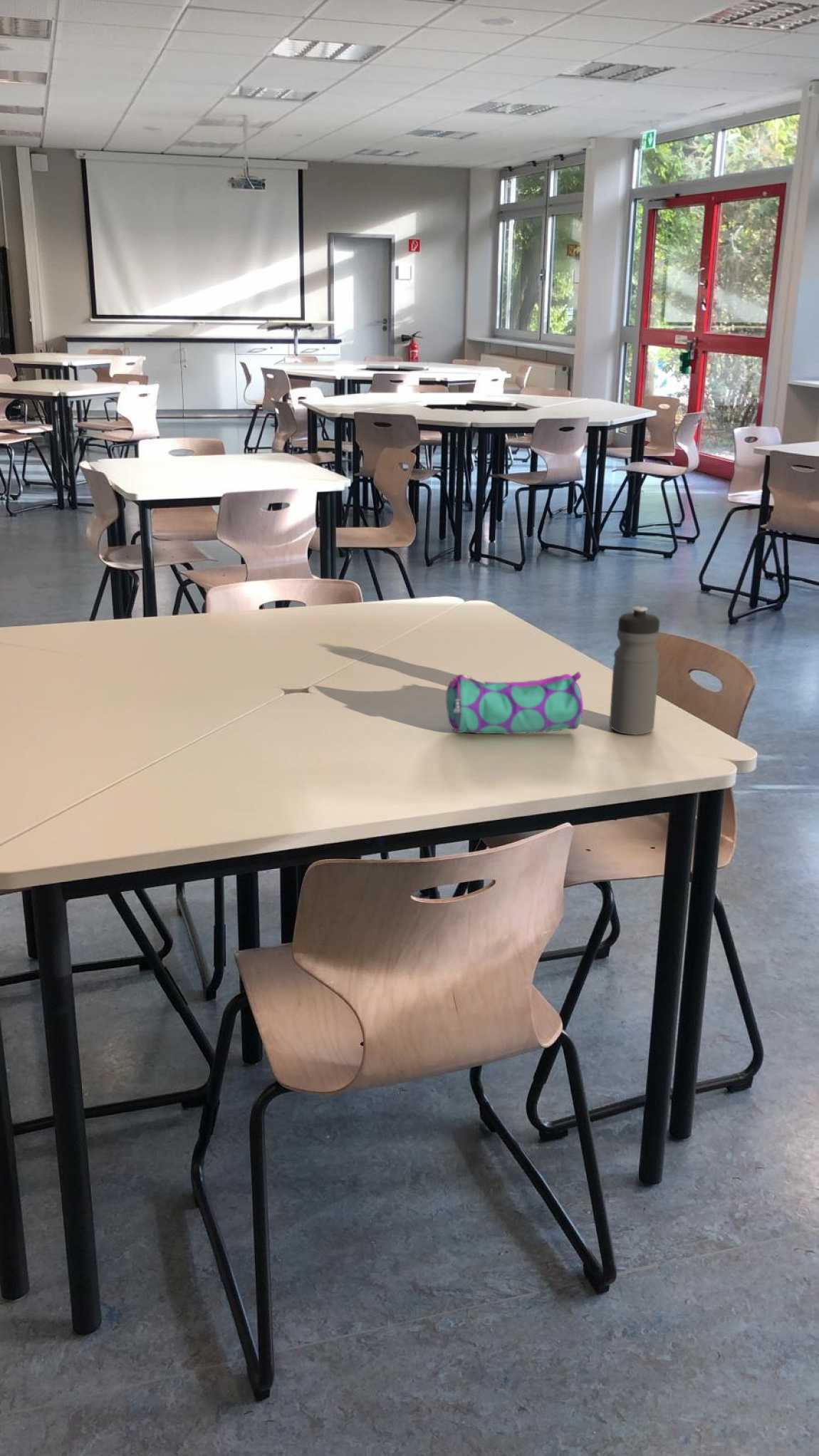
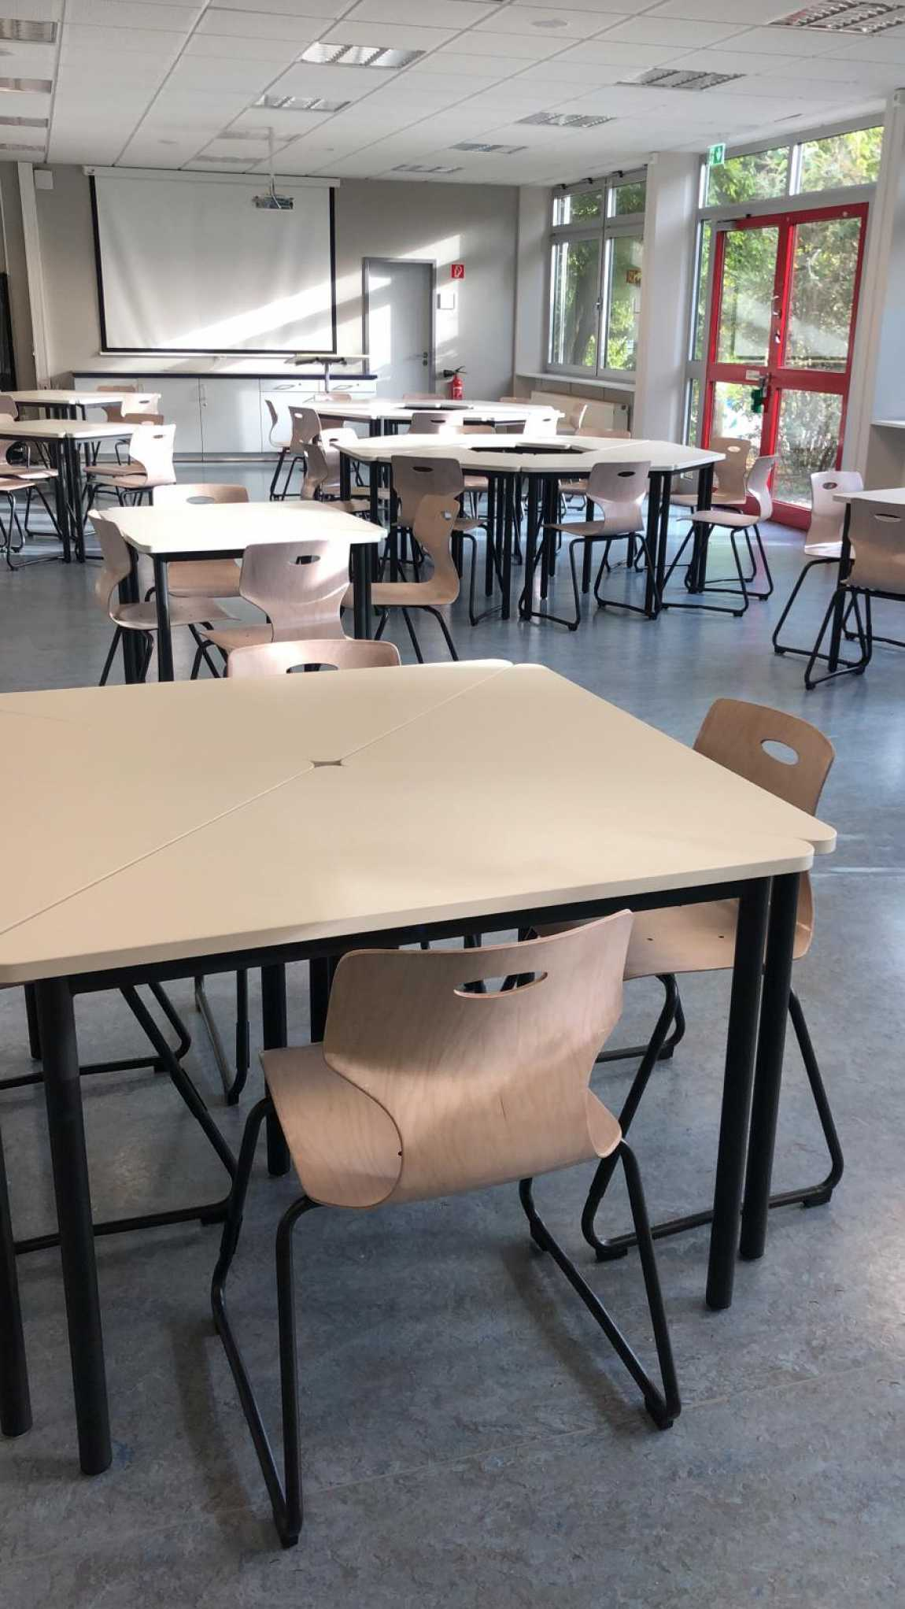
- water bottle [609,605,660,736]
- pencil case [446,671,584,734]
